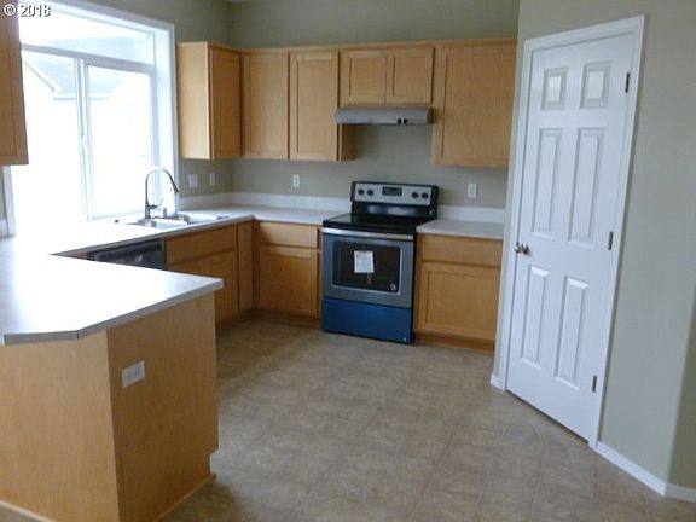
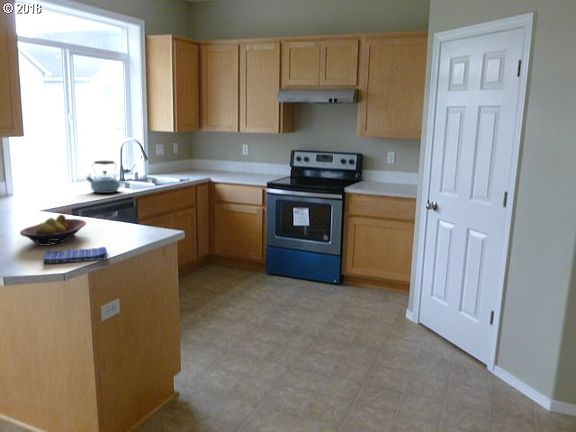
+ fruit bowl [19,214,87,247]
+ dish towel [42,246,108,265]
+ kettle [84,160,120,194]
